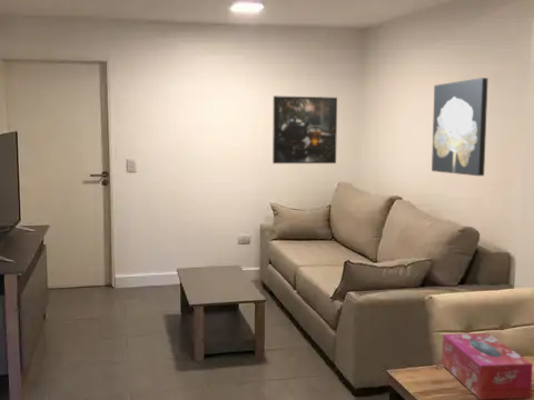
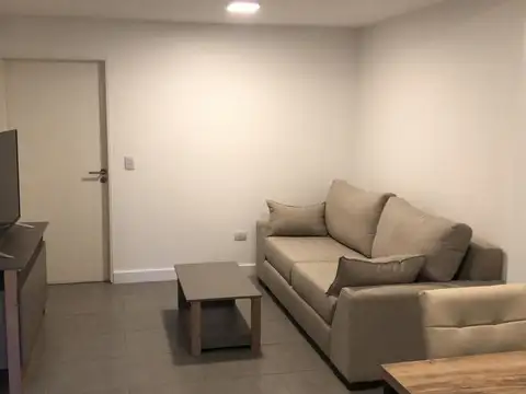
- wall art [431,77,488,177]
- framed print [271,94,338,164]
- tissue box [441,332,534,400]
